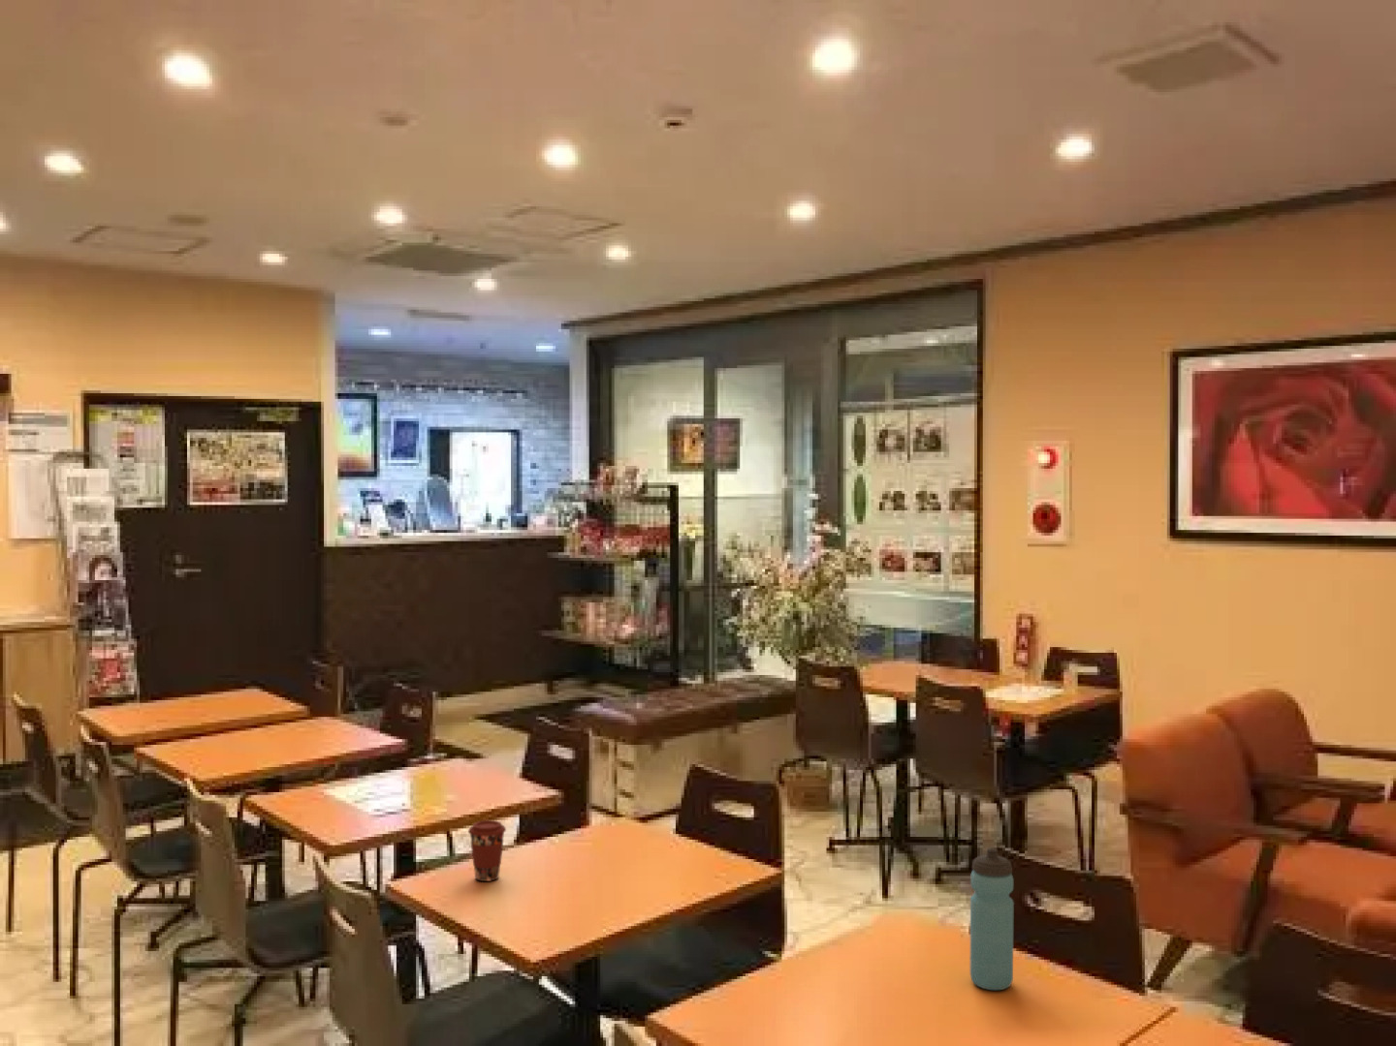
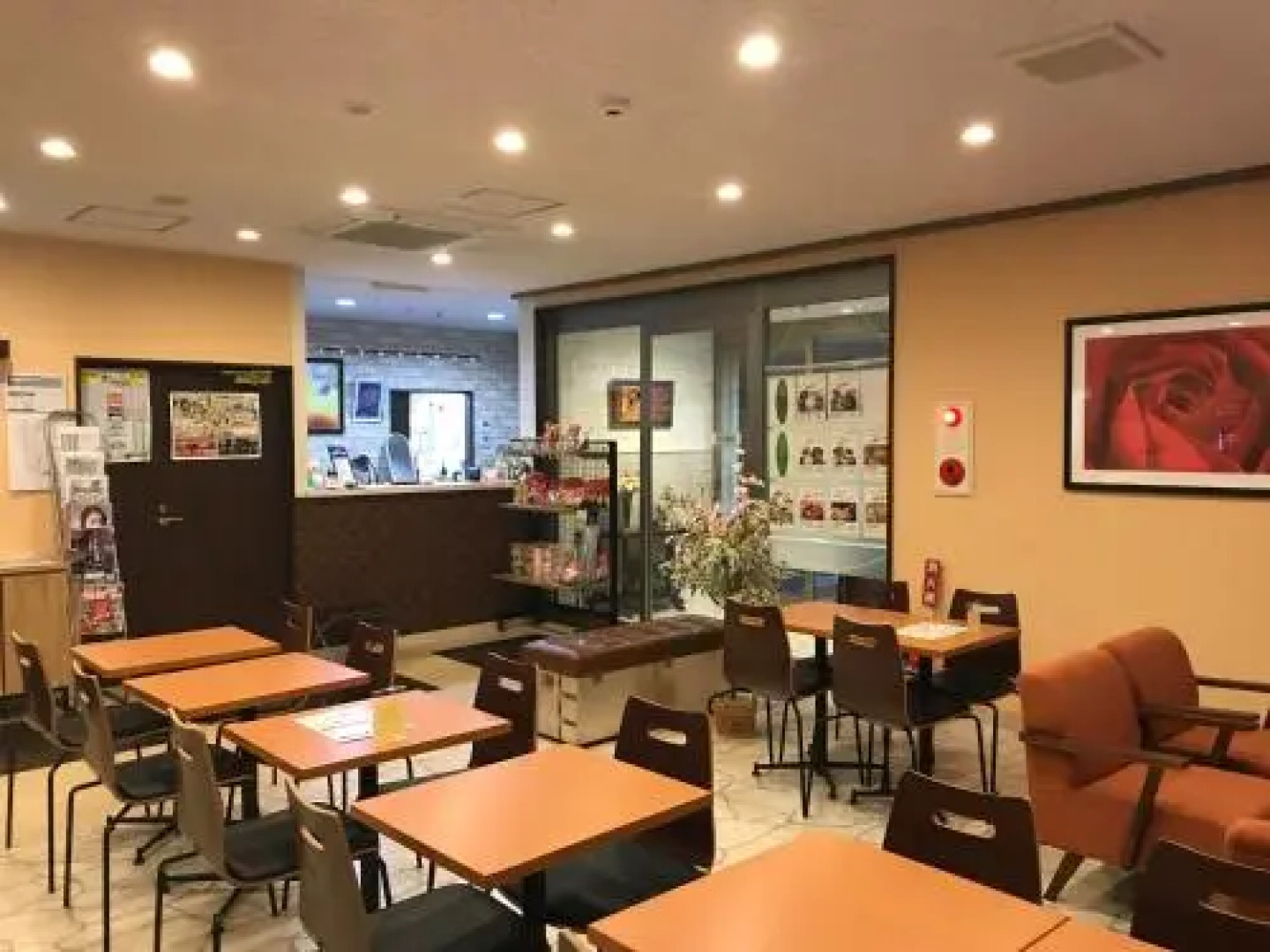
- water bottle [968,847,1015,992]
- coffee cup [467,820,507,882]
